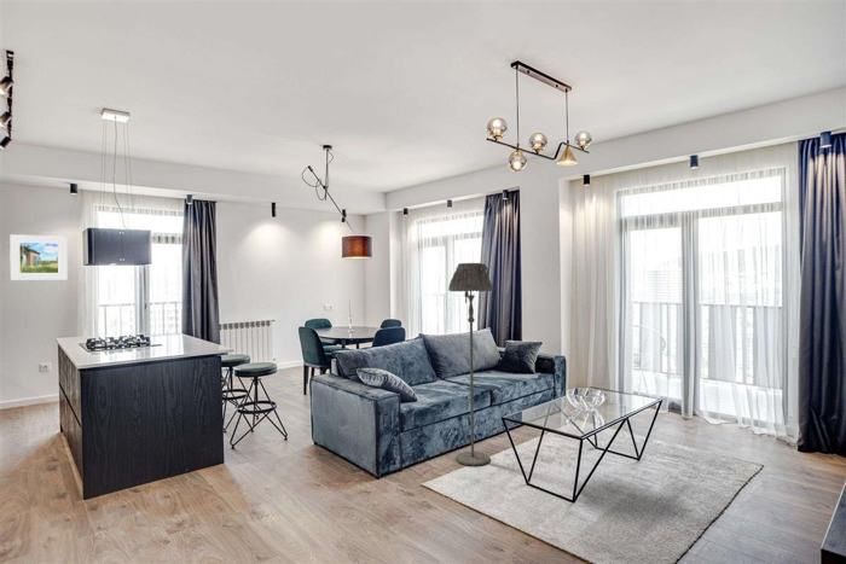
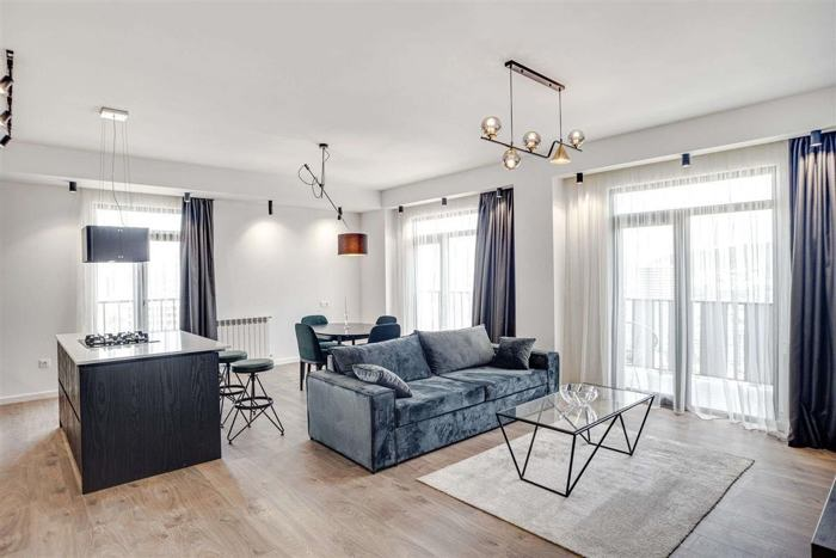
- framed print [8,233,68,281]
- floor lamp [447,262,494,467]
